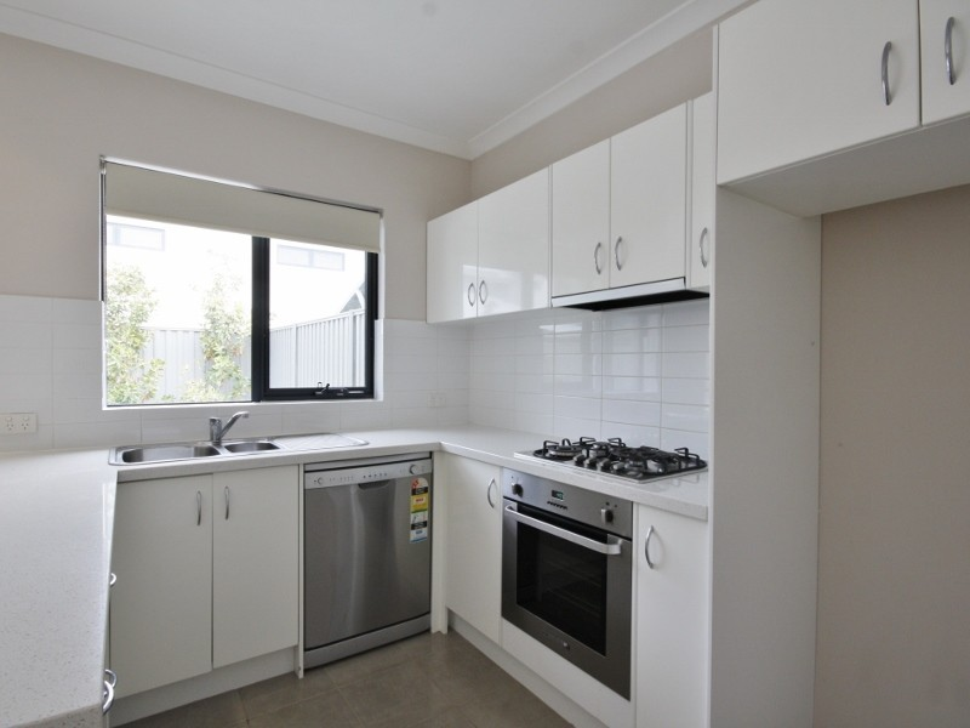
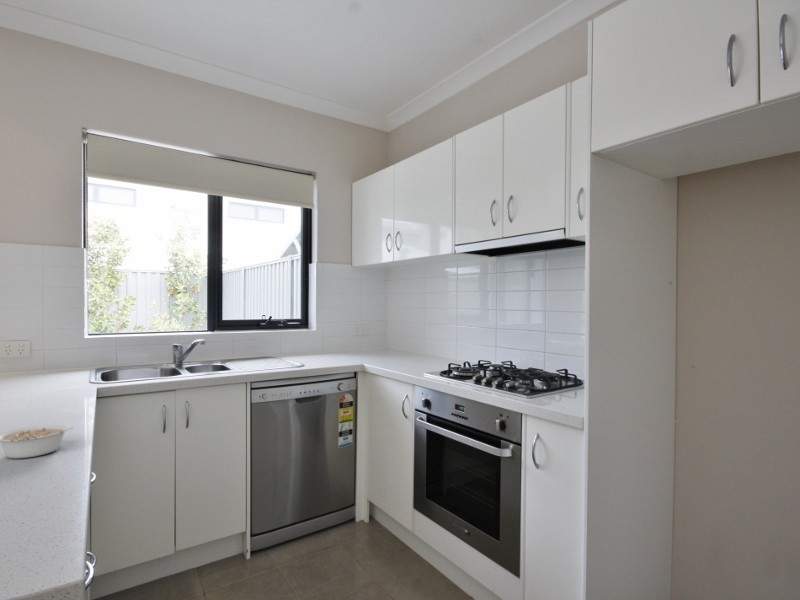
+ legume [0,423,76,459]
